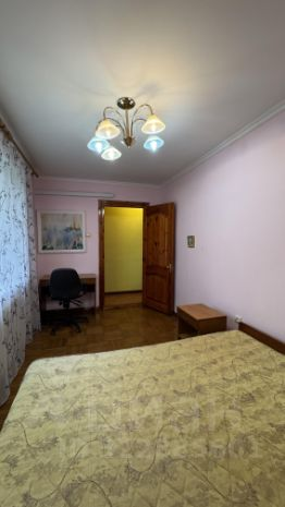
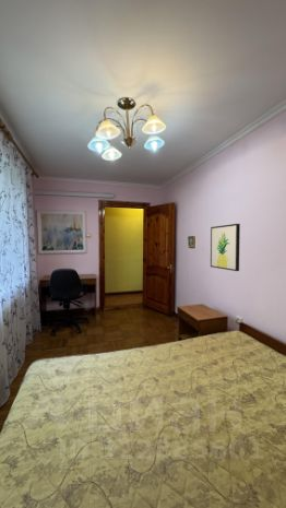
+ wall art [210,223,241,272]
